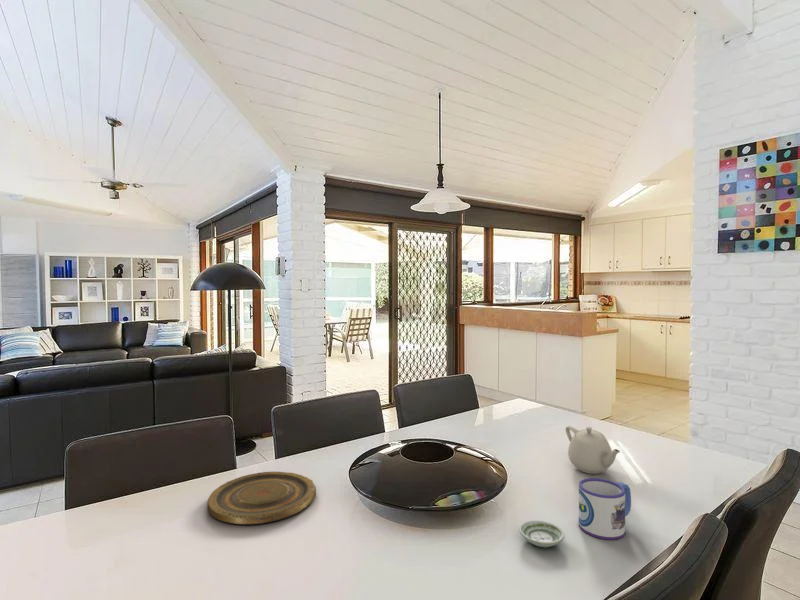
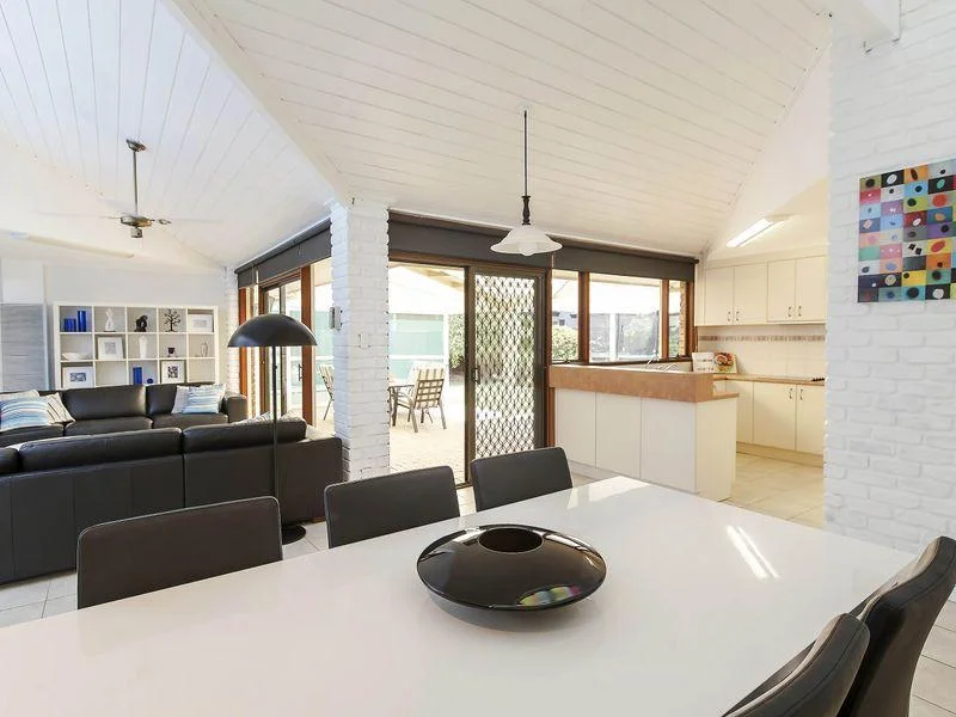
- saucer [518,519,565,548]
- plate [206,471,317,526]
- teapot [564,425,621,475]
- mug [578,477,632,541]
